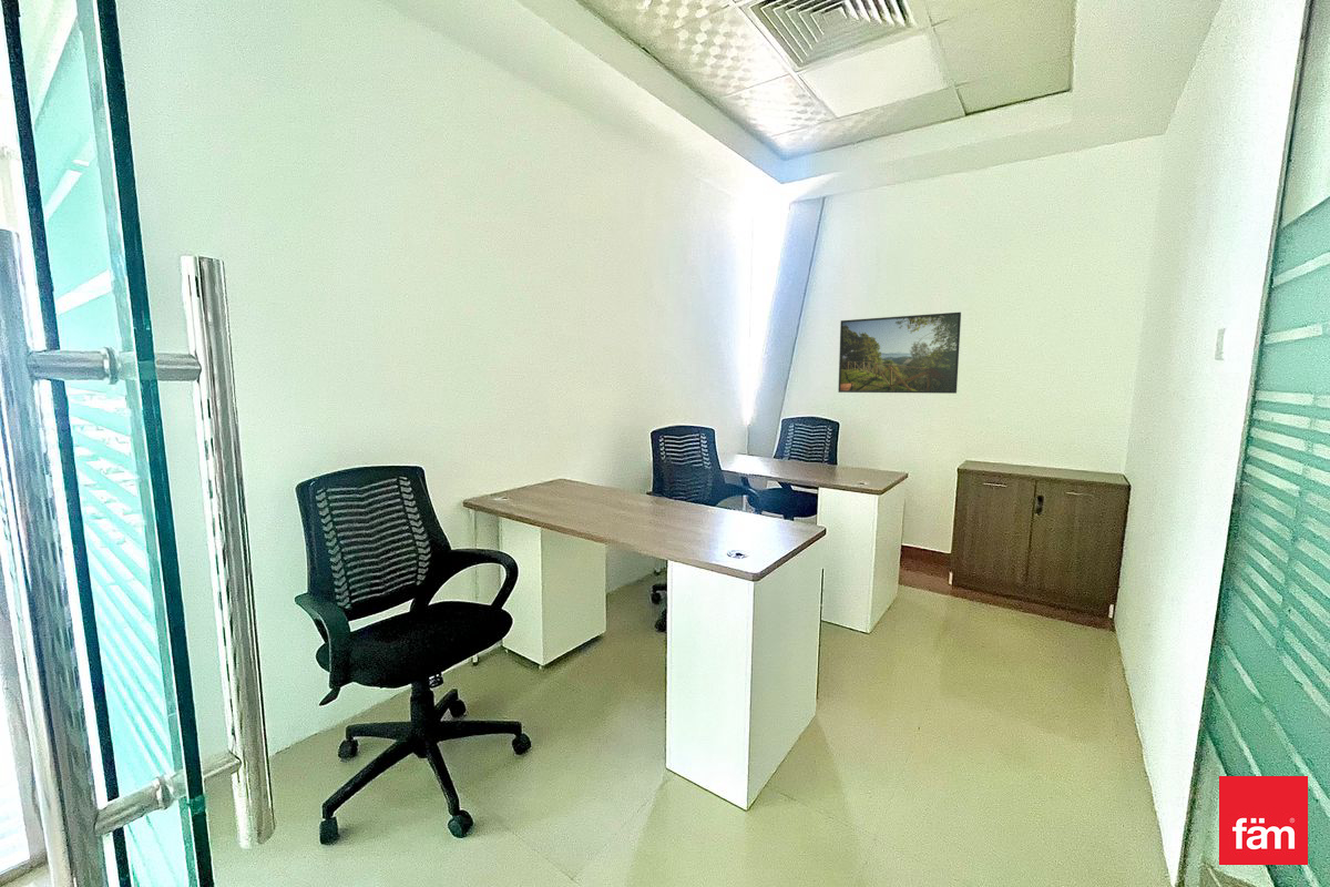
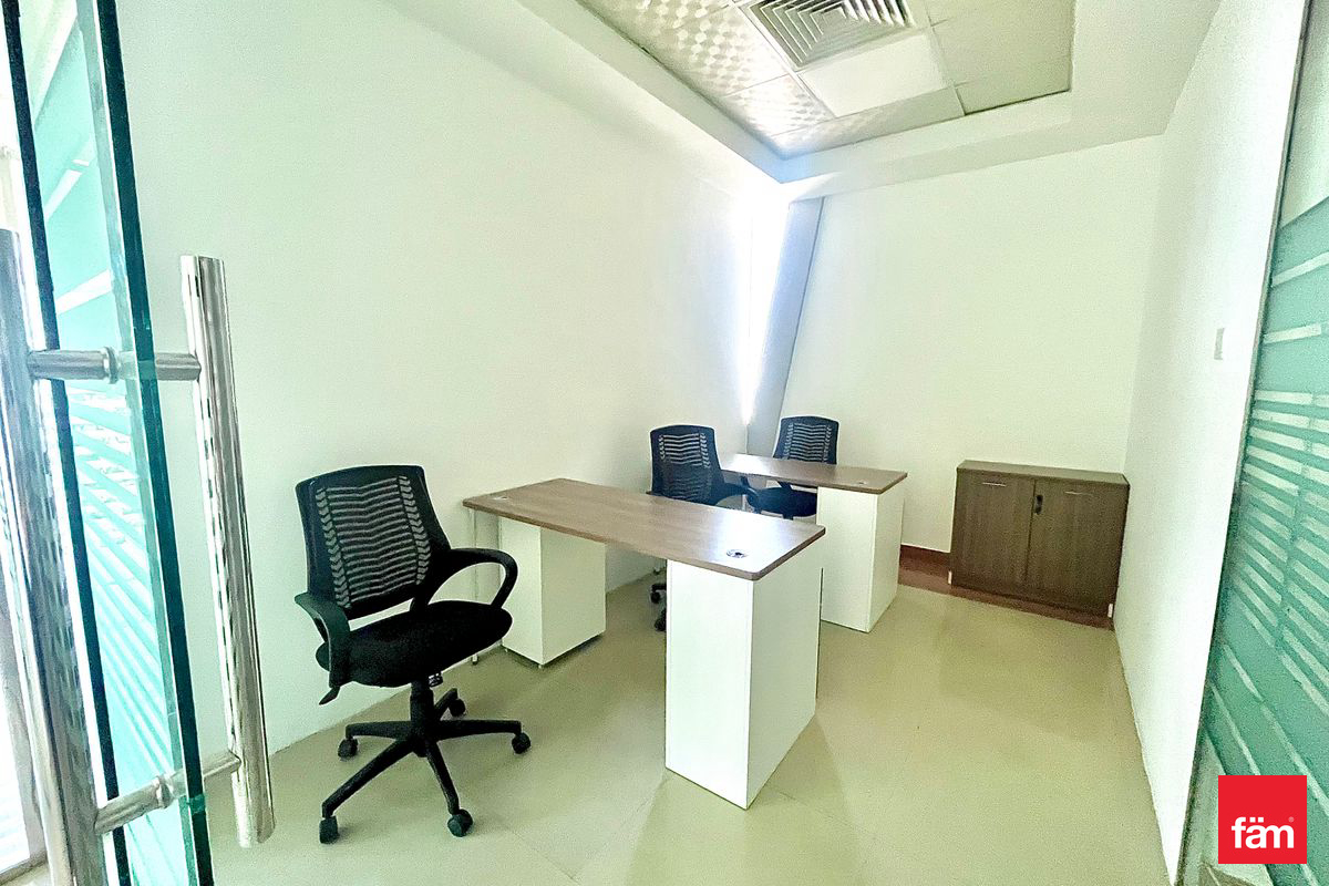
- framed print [837,312,962,395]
